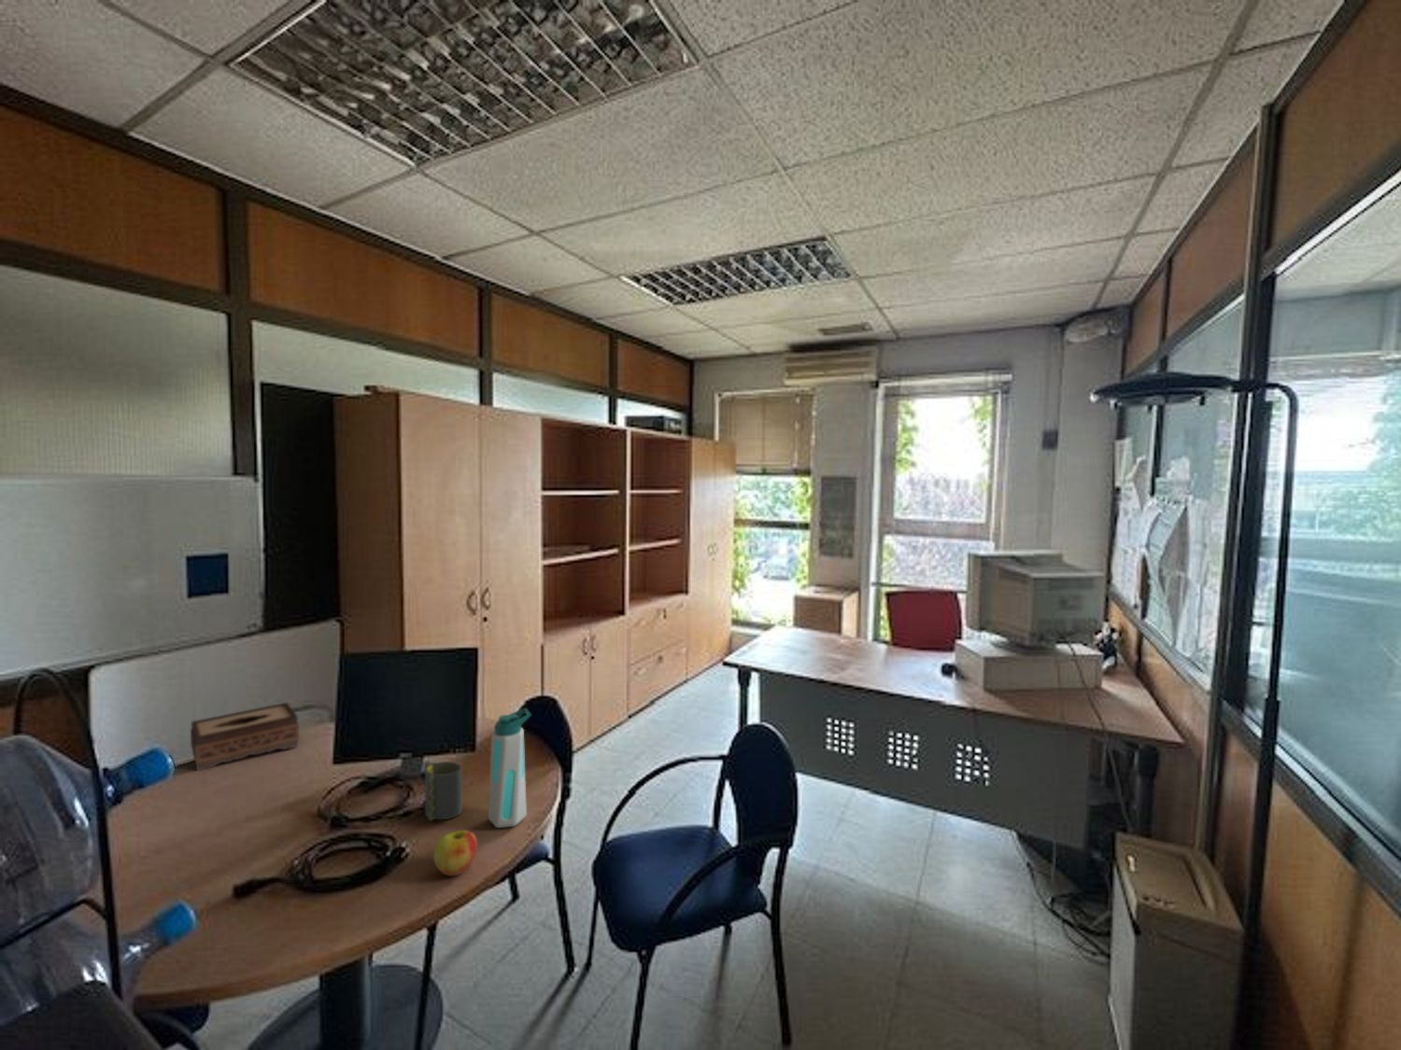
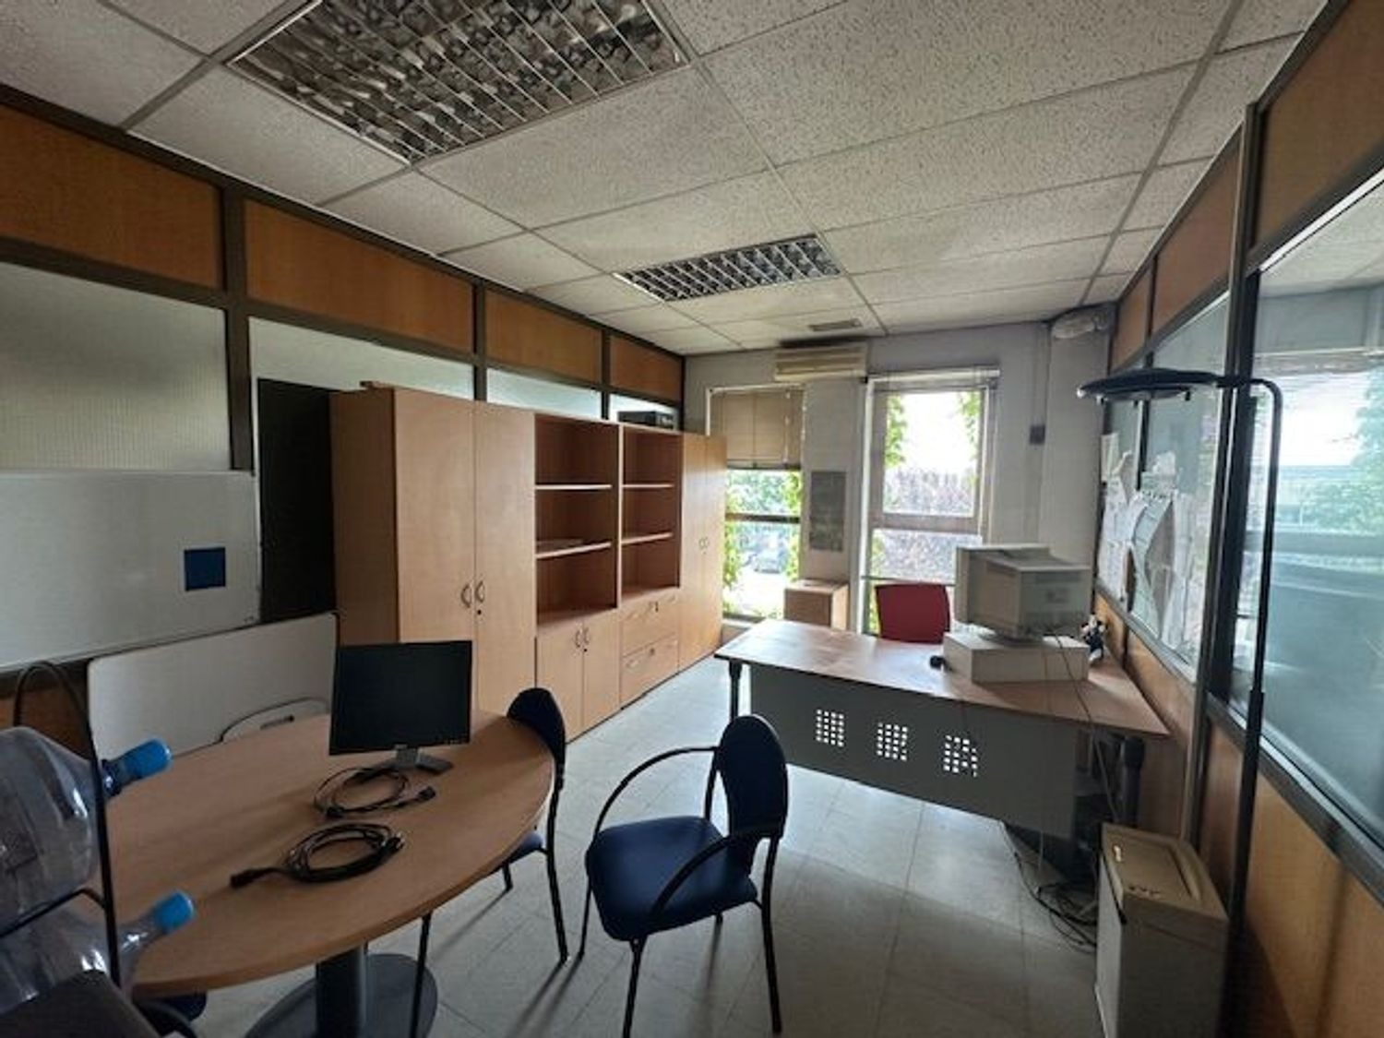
- mug [424,761,462,823]
- apple [432,829,478,877]
- tissue box [190,701,300,772]
- water bottle [488,707,533,828]
